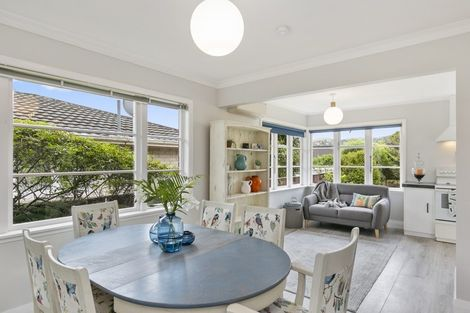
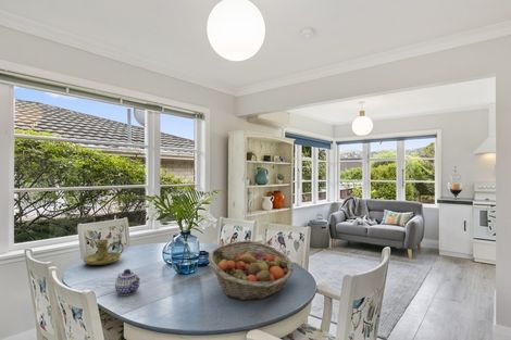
+ teapot [114,268,141,297]
+ candle holder [83,238,125,266]
+ fruit basket [208,240,295,301]
